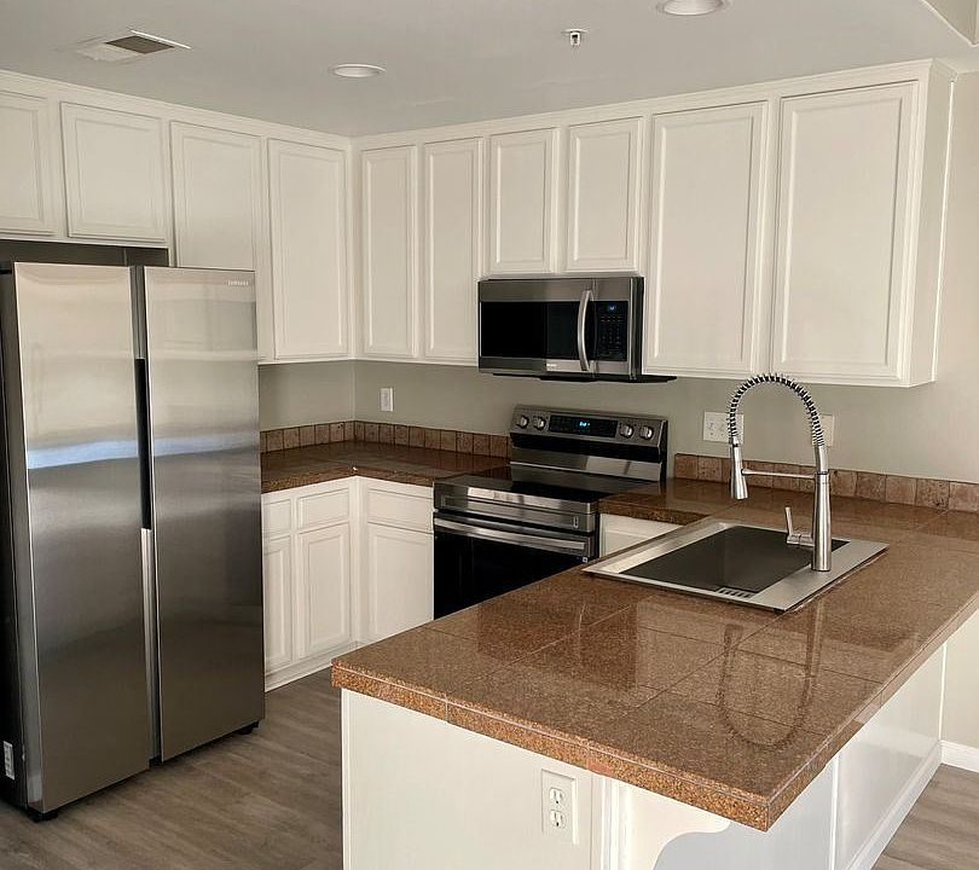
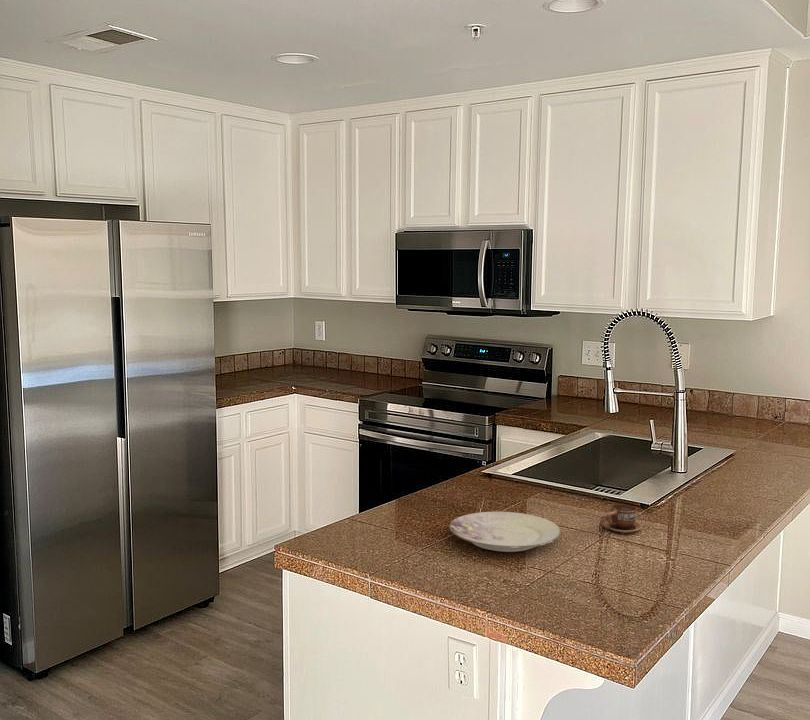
+ cup [602,504,643,534]
+ plate [448,510,562,553]
